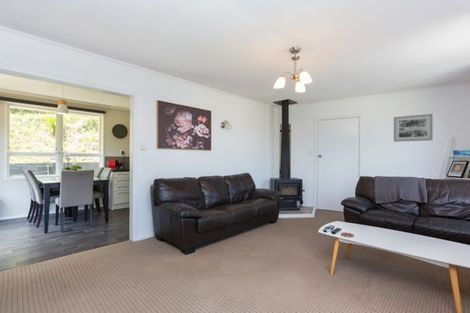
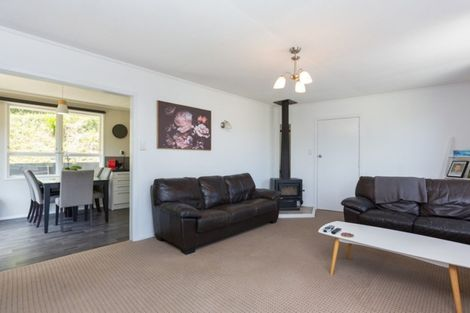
- wall art [393,113,434,143]
